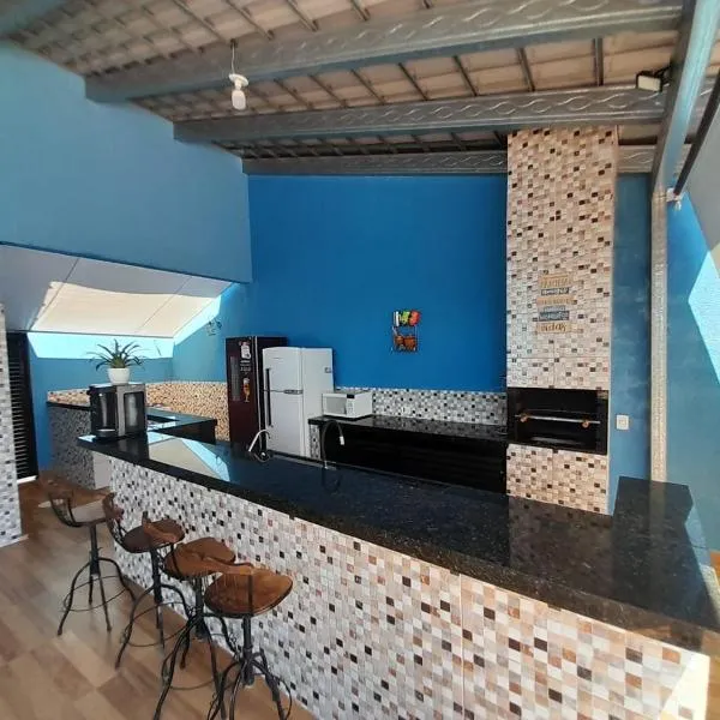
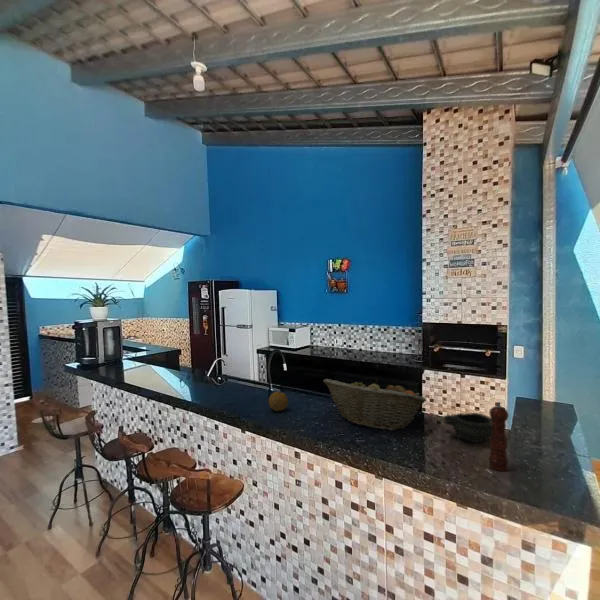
+ pepper mill [488,401,510,472]
+ fruit [268,391,289,412]
+ fruit basket [322,377,427,432]
+ bowl [443,412,493,443]
